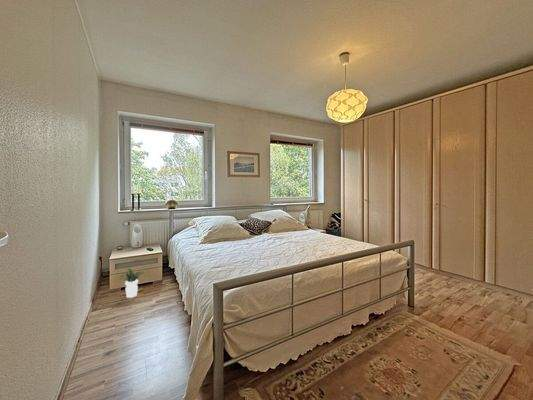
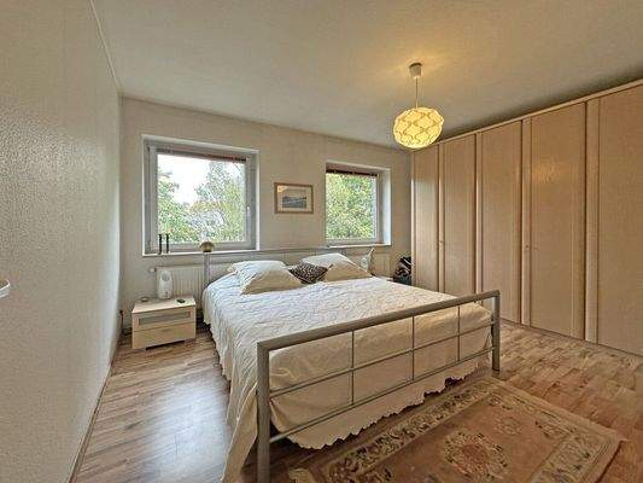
- potted plant [113,266,150,299]
